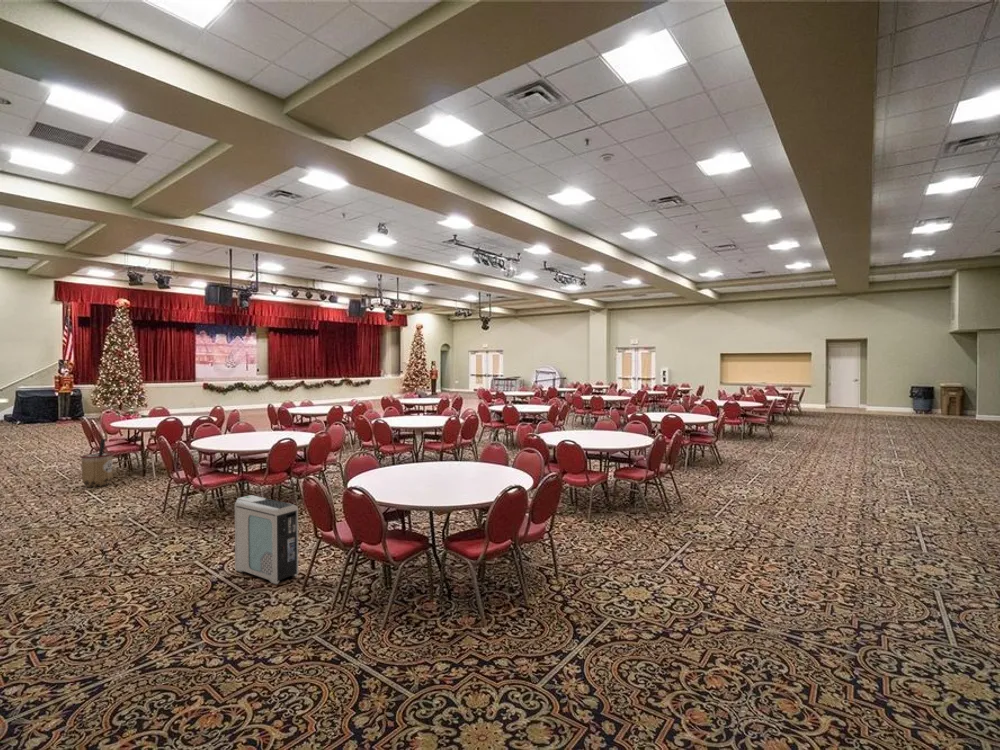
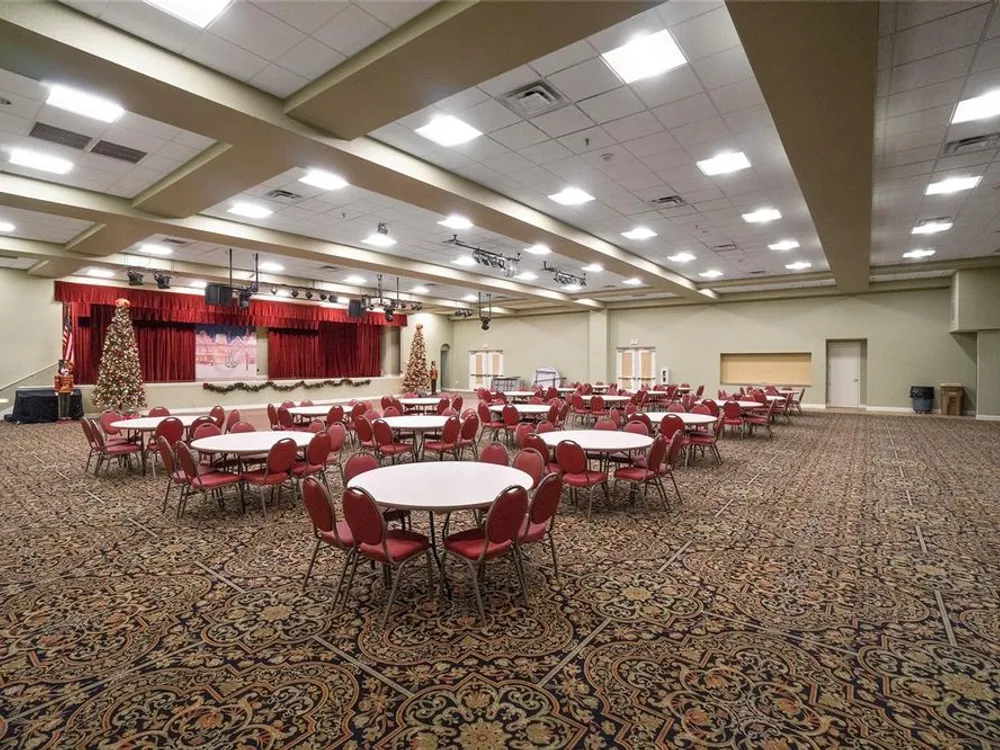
- air purifier [234,494,299,585]
- trash can [79,438,115,488]
